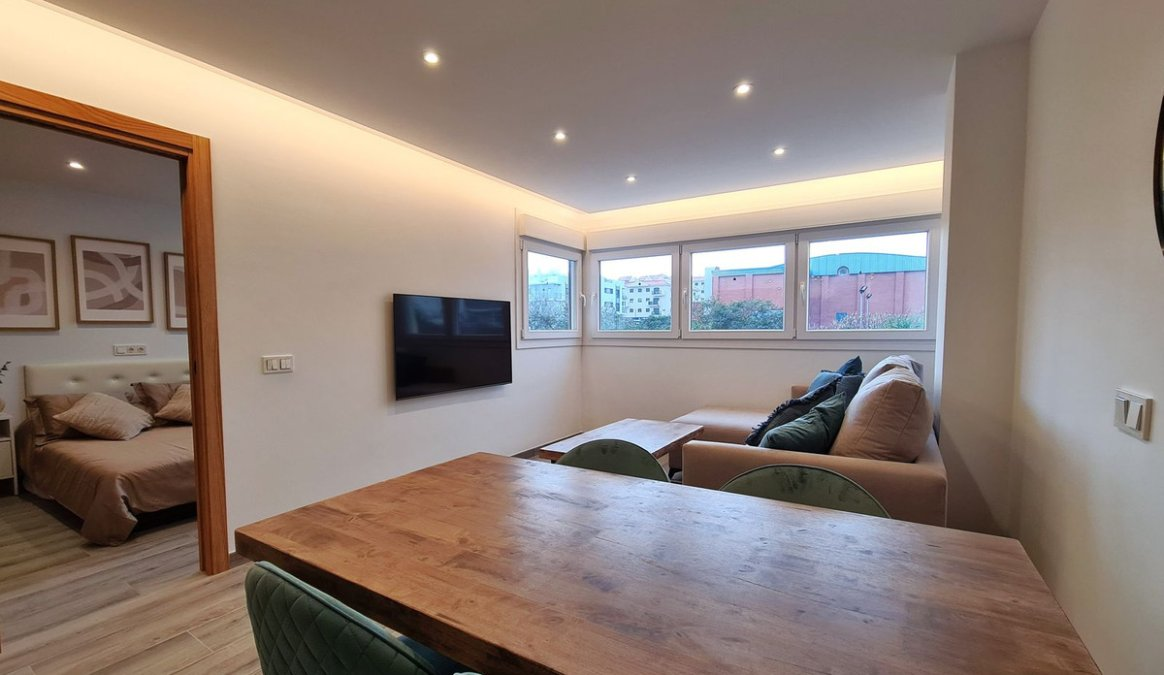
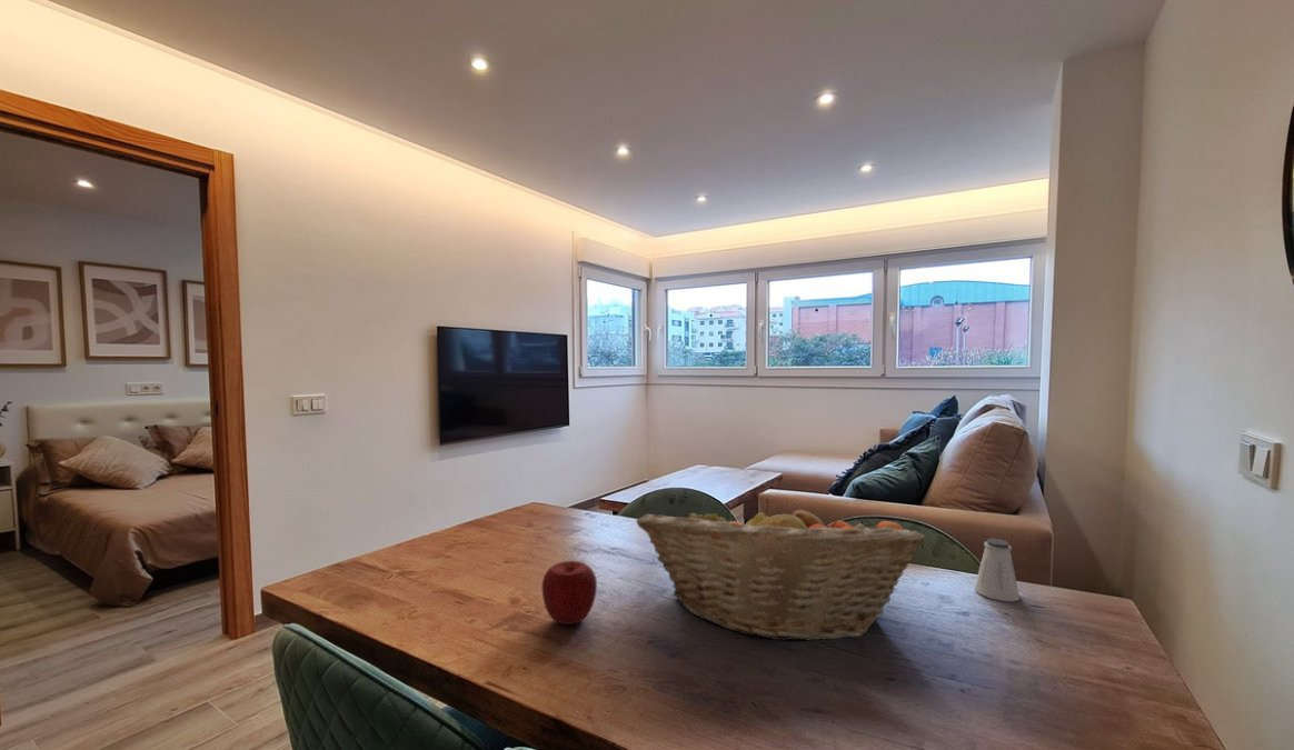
+ apple [541,560,598,626]
+ saltshaker [974,538,1021,602]
+ fruit basket [635,497,926,642]
